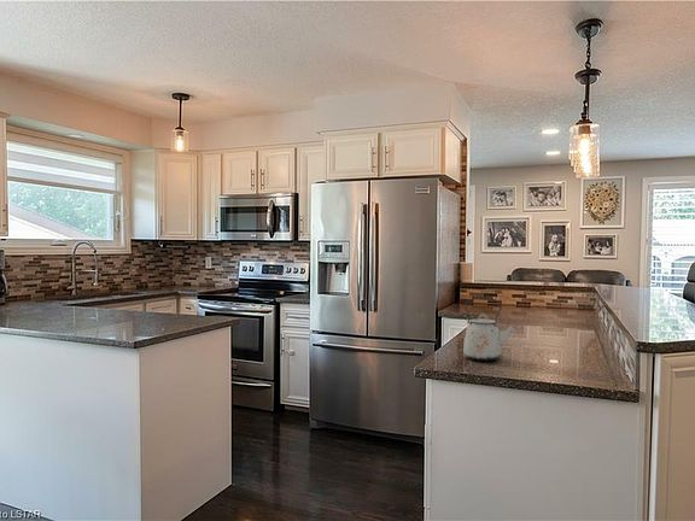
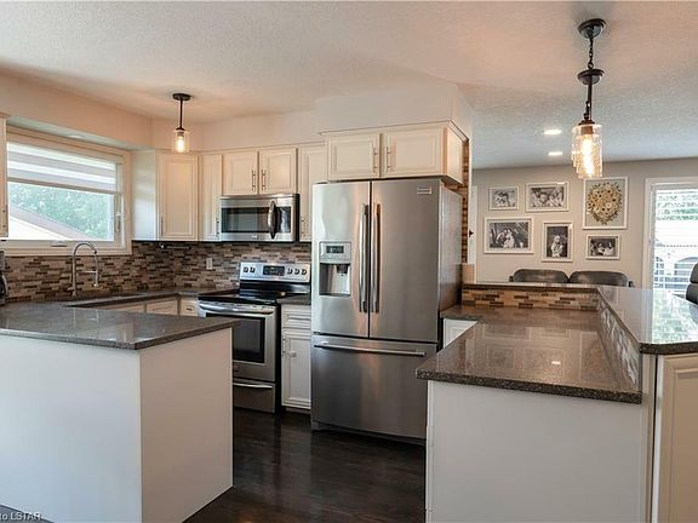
- kettle [462,297,518,362]
